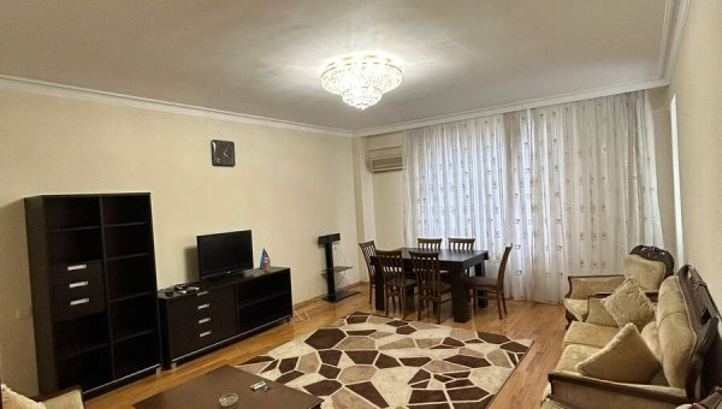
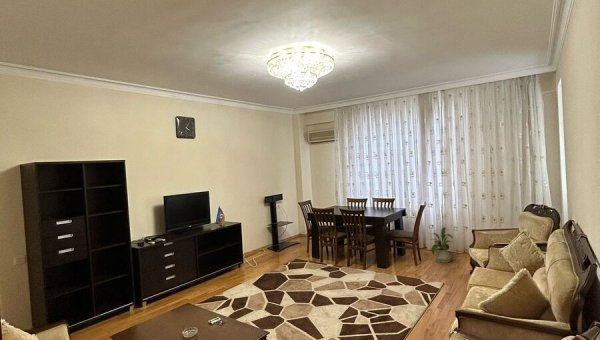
+ house plant [430,226,454,264]
